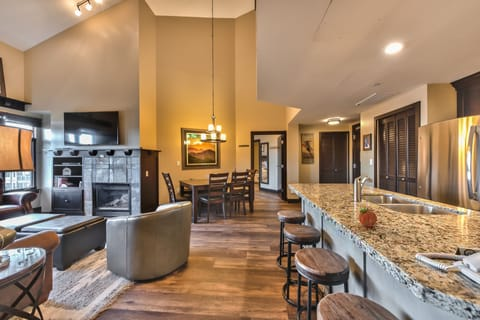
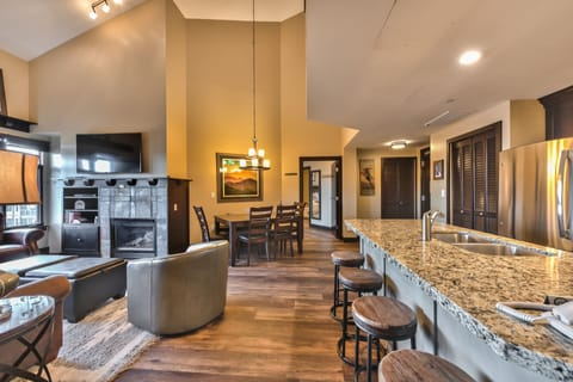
- fruit [358,206,378,228]
